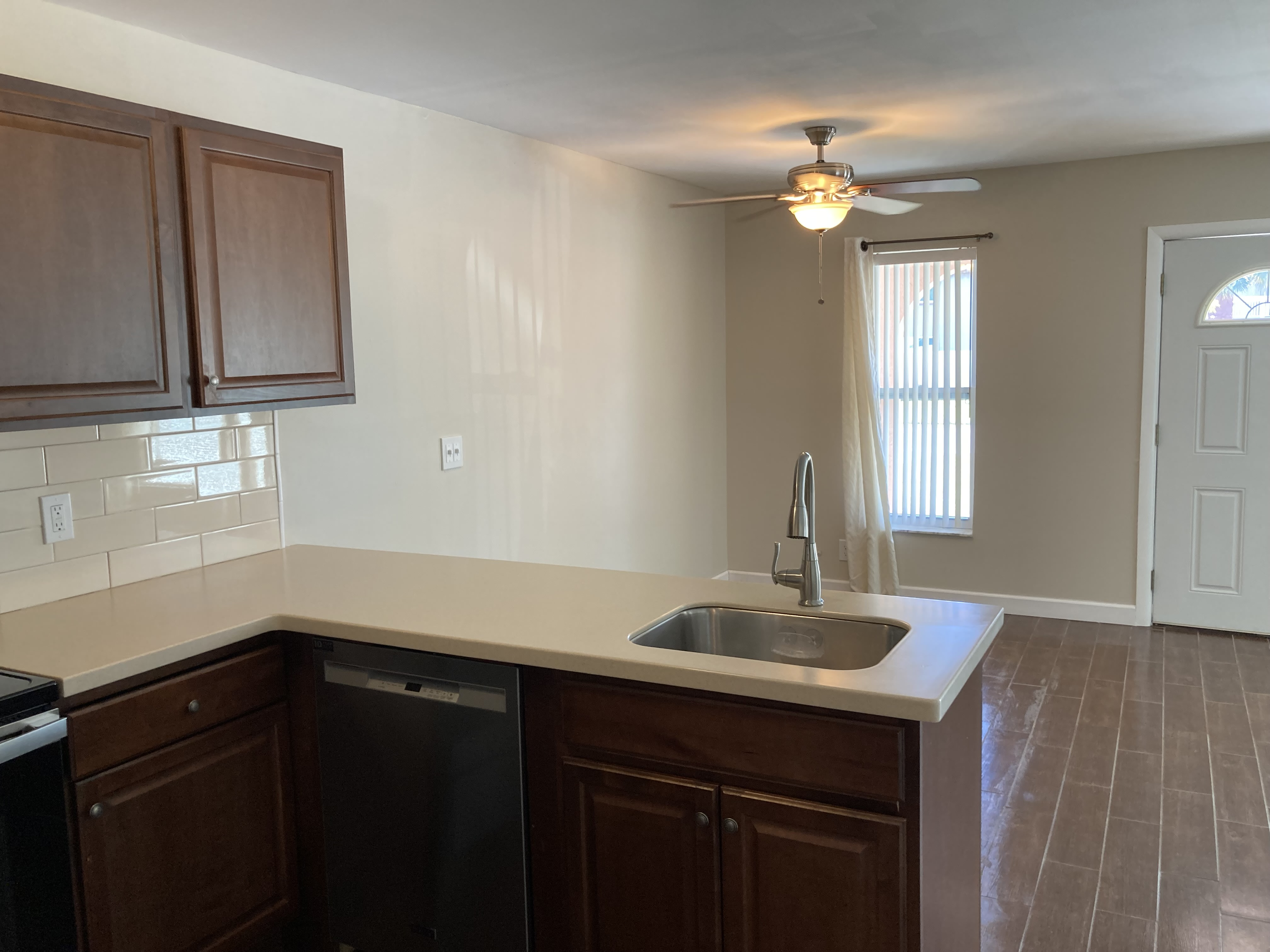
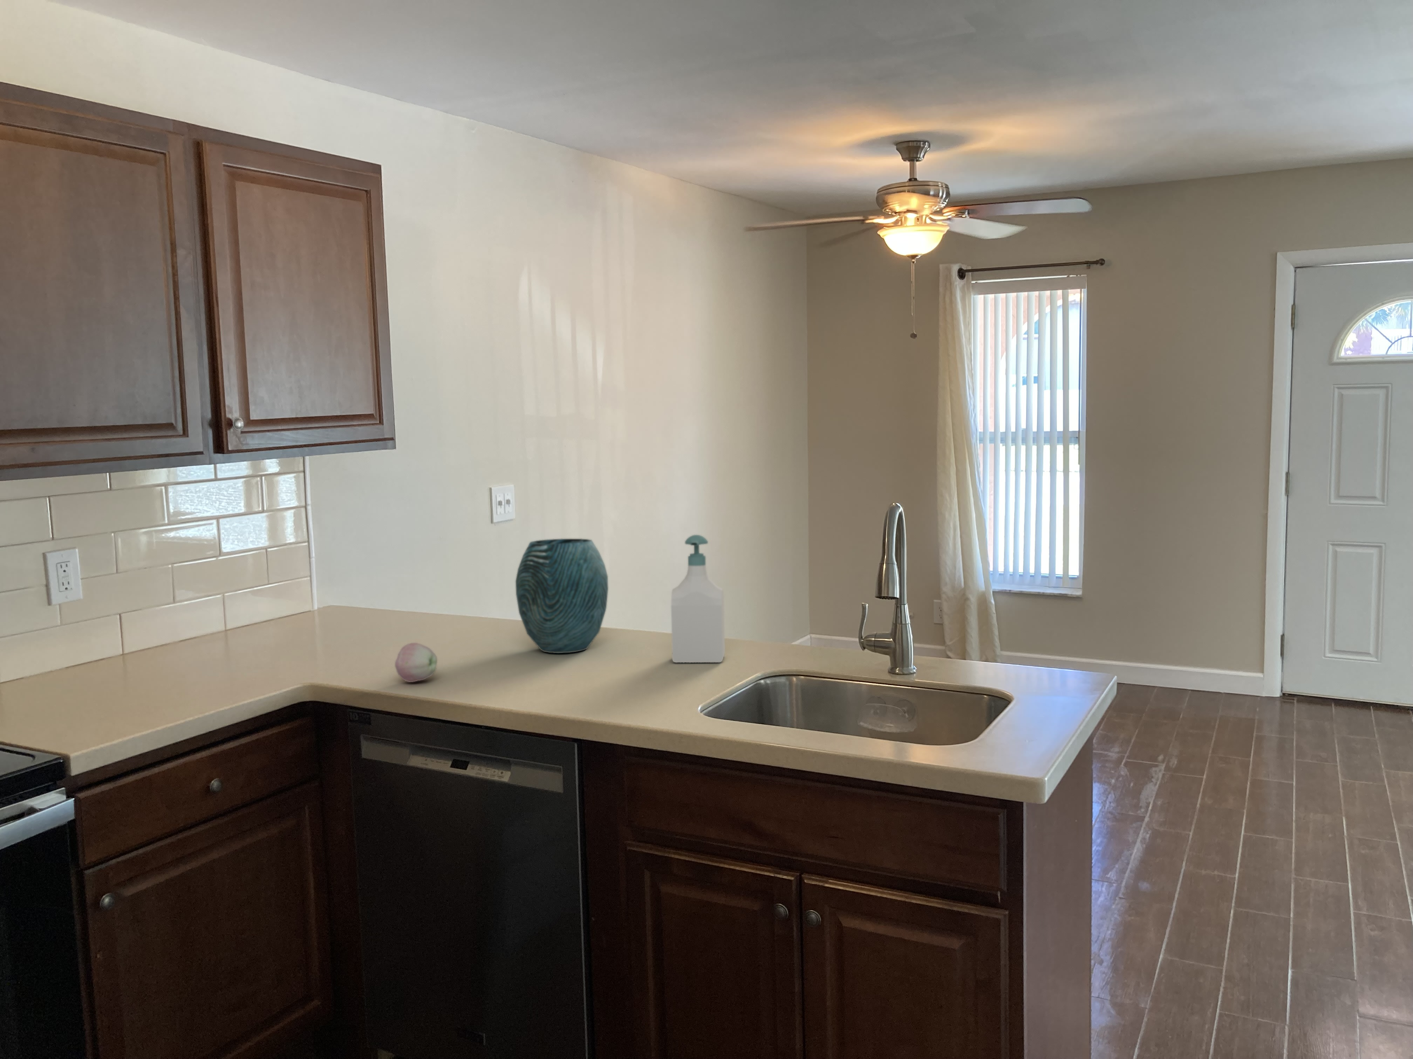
+ vase [515,538,609,653]
+ soap bottle [671,534,725,663]
+ apple [395,643,437,683]
